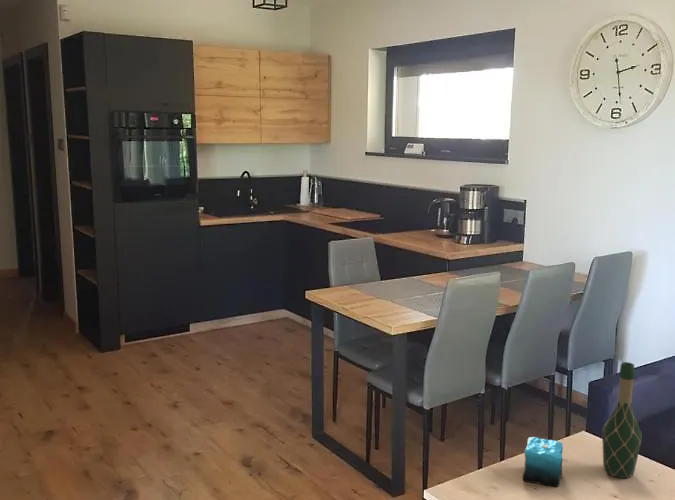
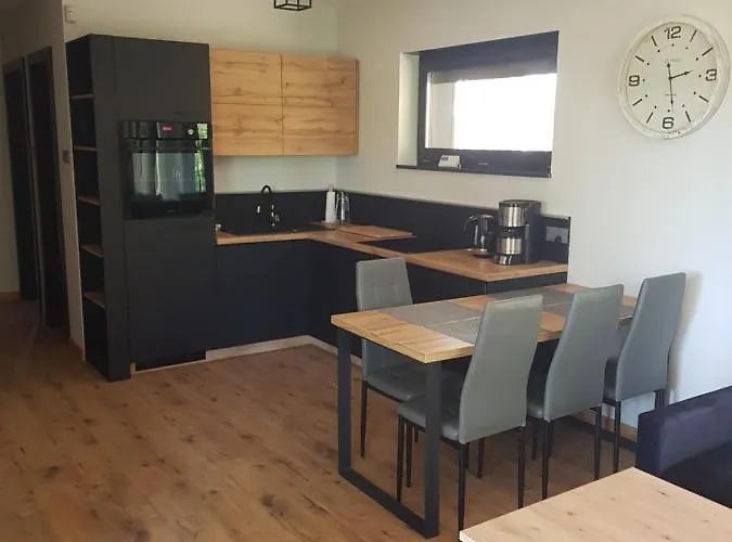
- wine bottle [601,361,643,479]
- candle [522,431,564,488]
